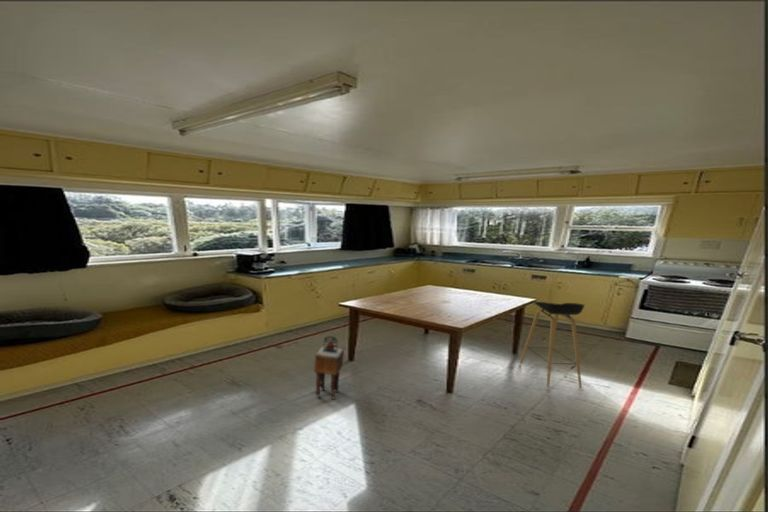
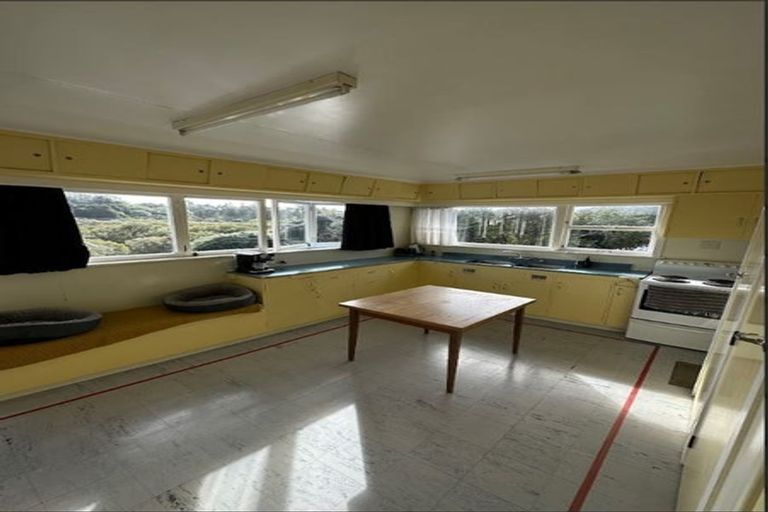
- stool [519,301,585,388]
- stool [313,335,345,401]
